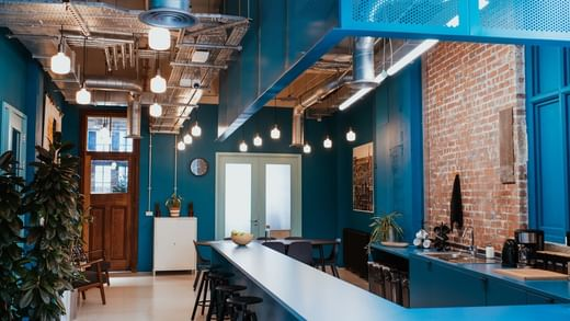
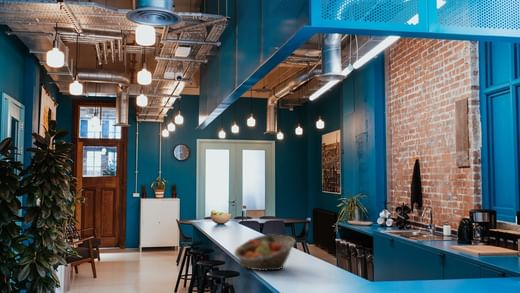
+ fruit basket [233,234,297,272]
